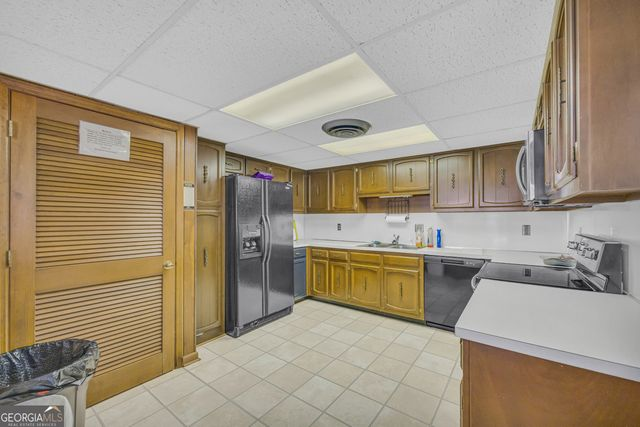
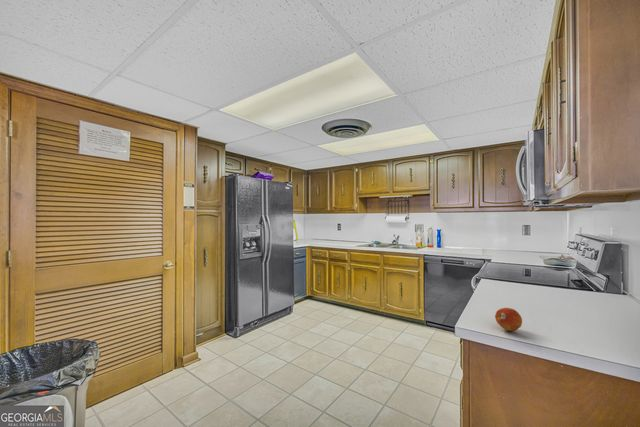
+ fruit [494,307,523,332]
